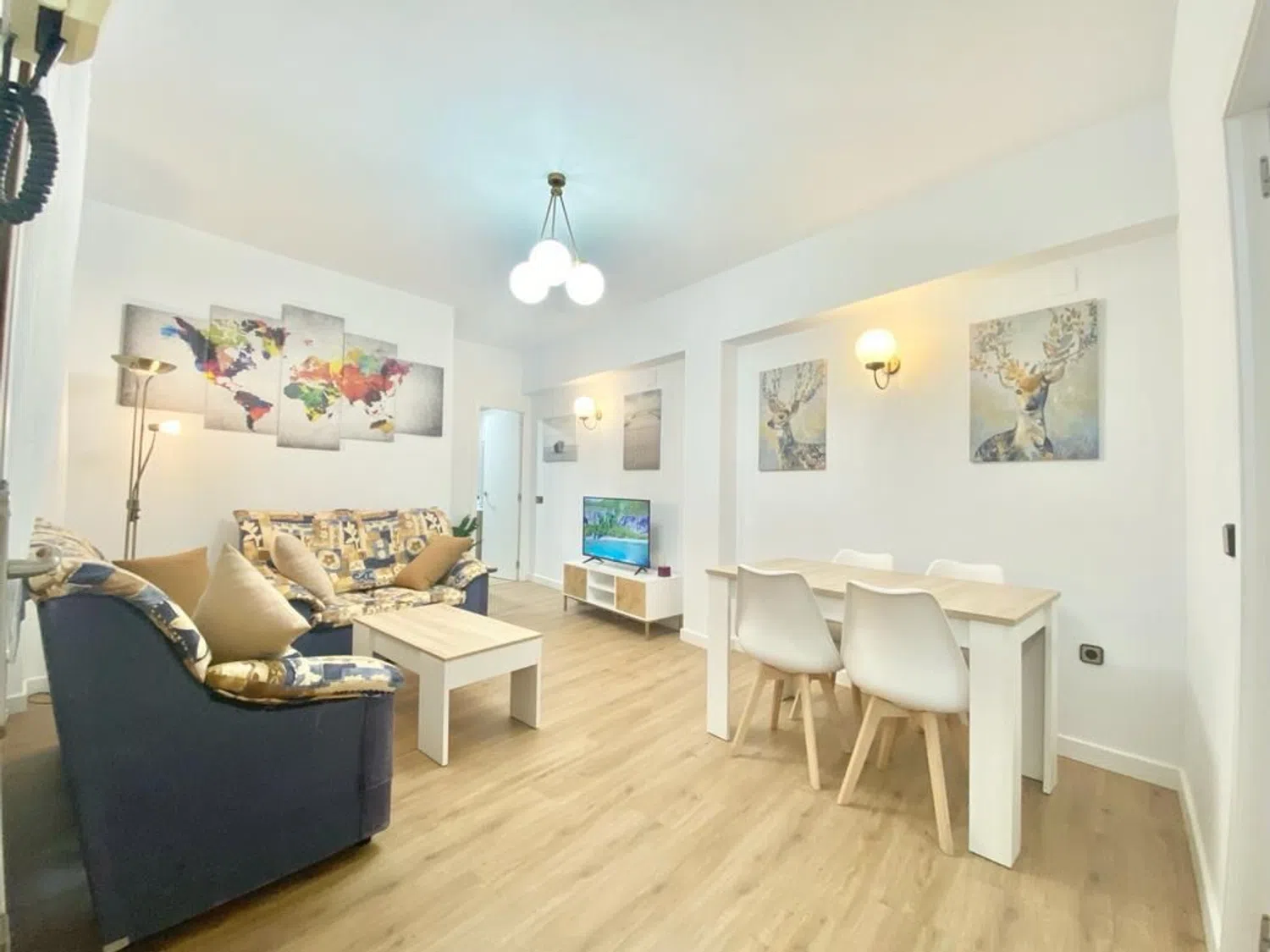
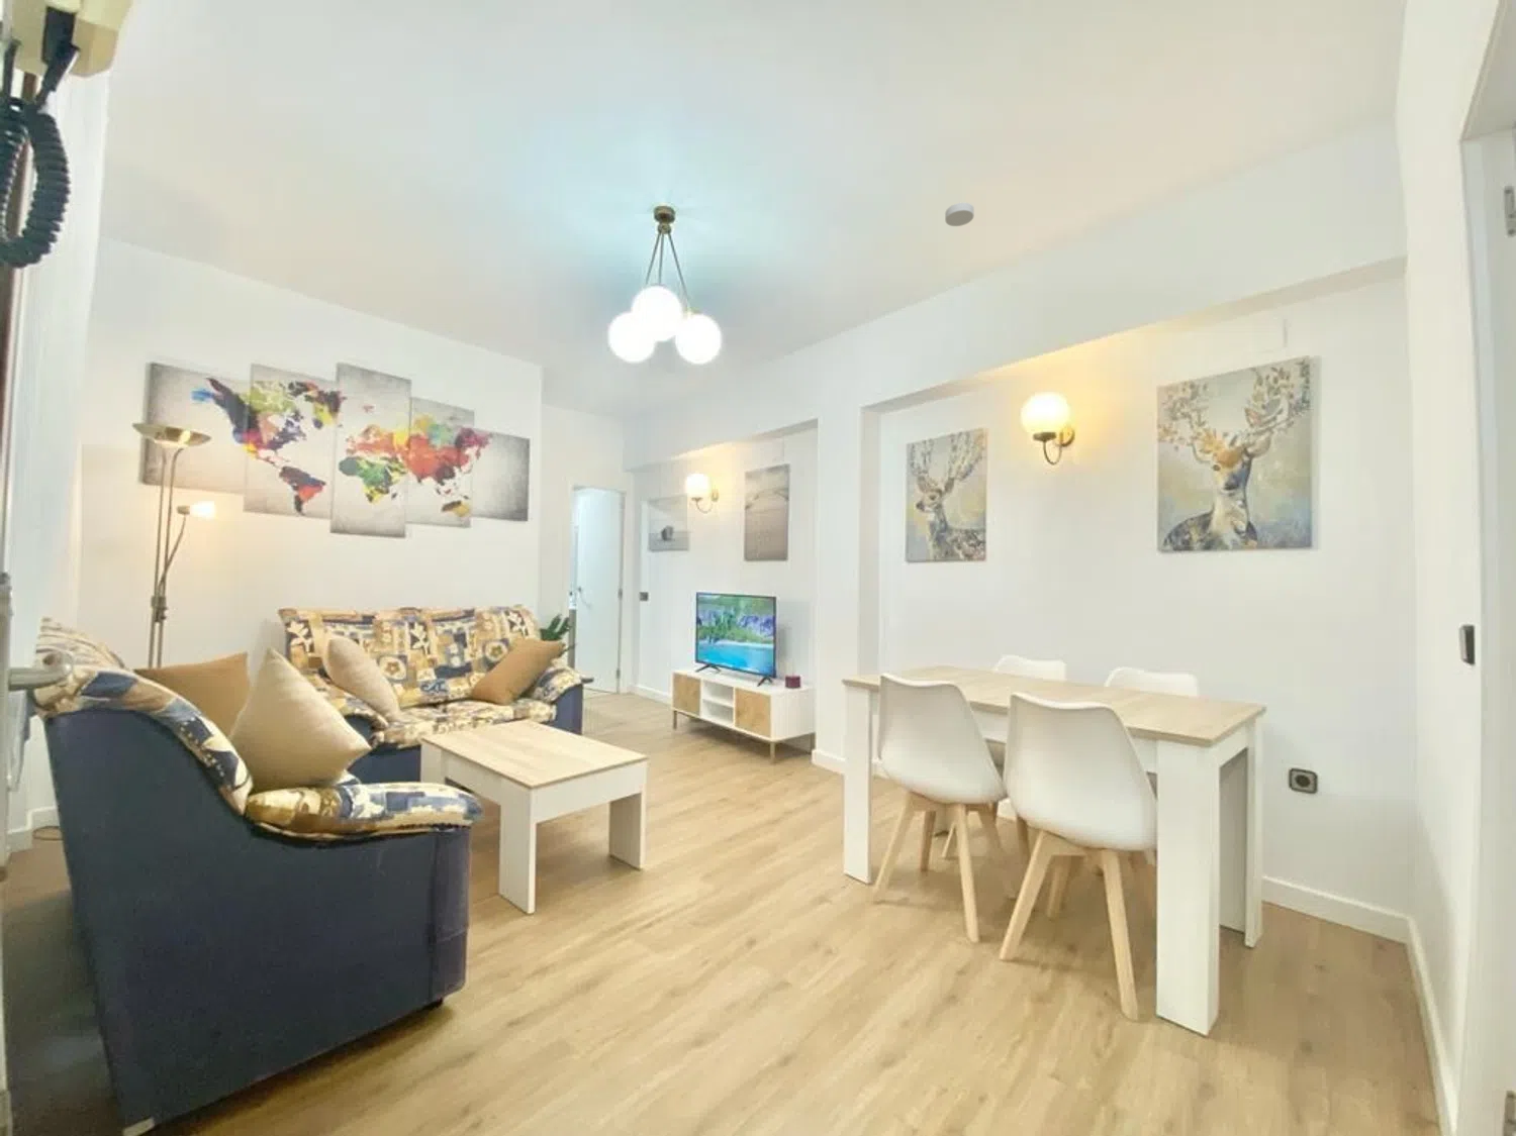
+ smoke detector [944,200,974,227]
